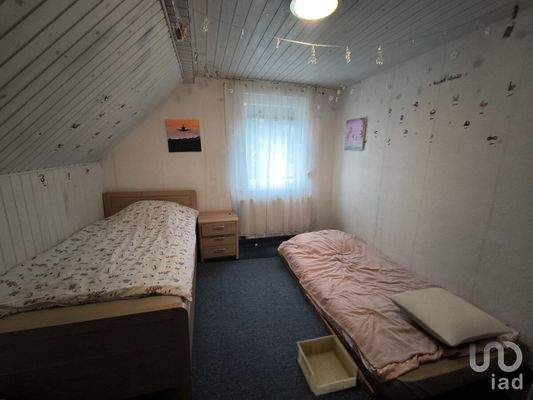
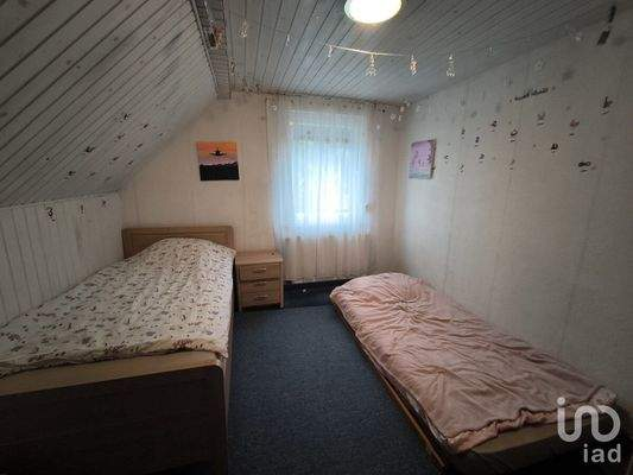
- pillow [388,287,513,348]
- storage bin [296,334,358,397]
